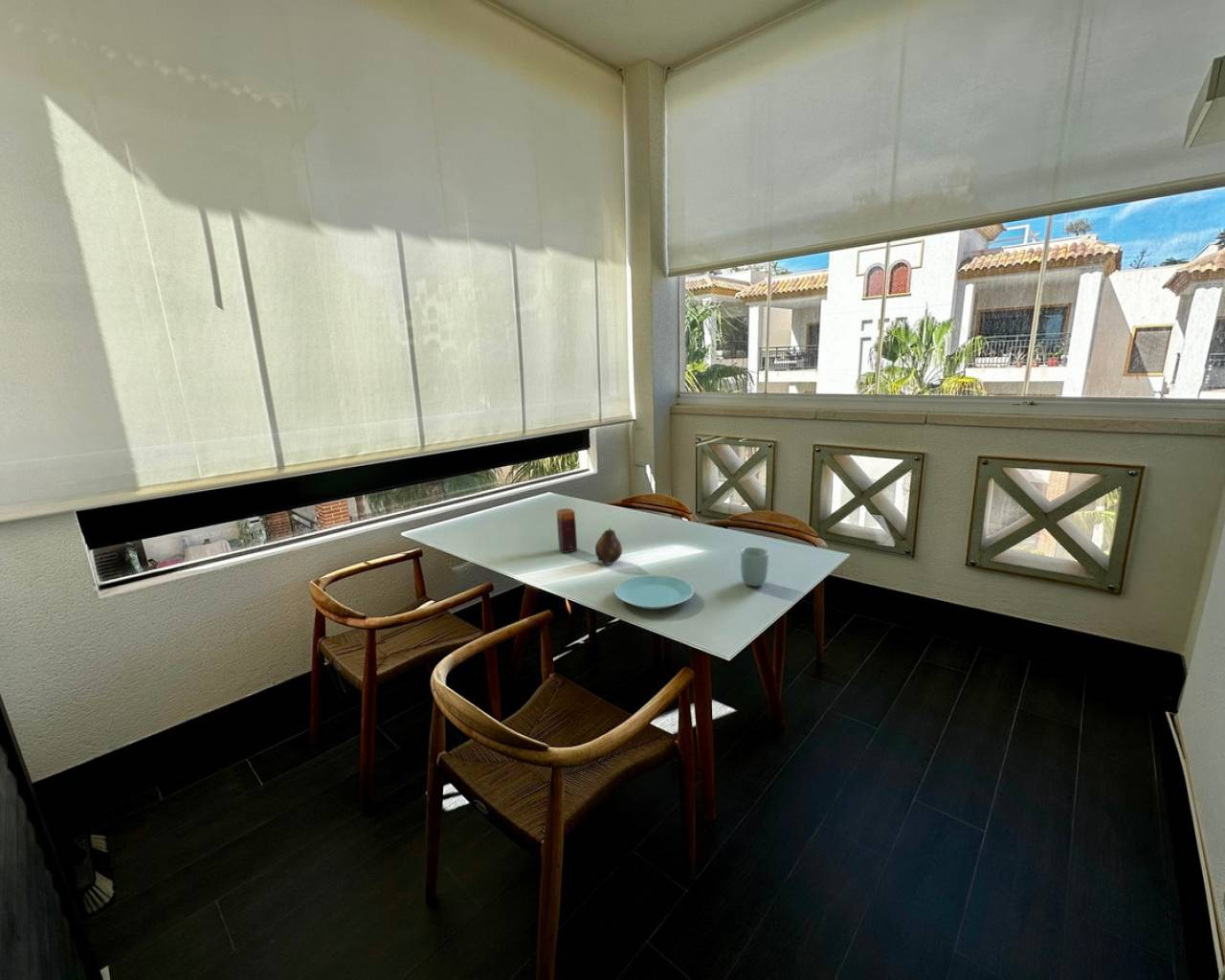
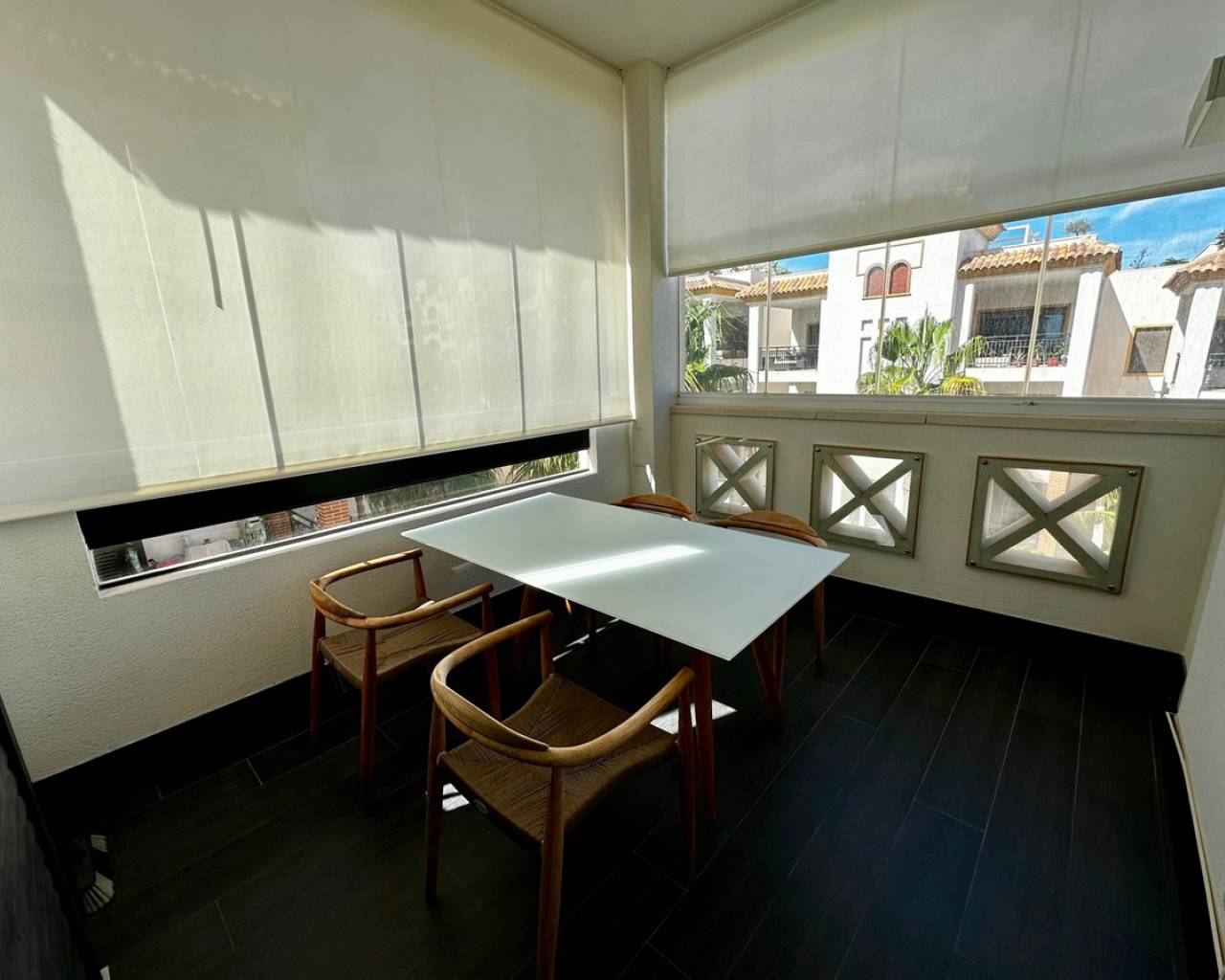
- candle [556,507,578,554]
- cup [740,546,769,588]
- fruit [594,527,623,565]
- plate [613,574,695,611]
